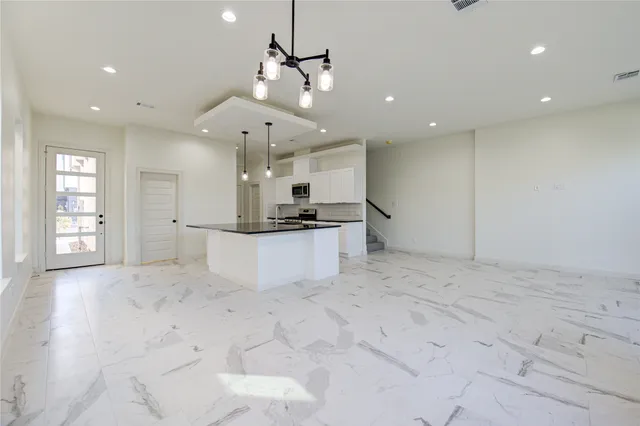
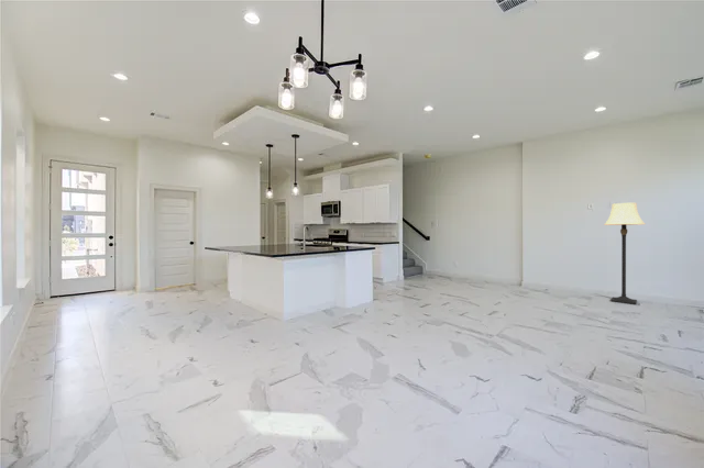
+ lamp [603,202,646,305]
